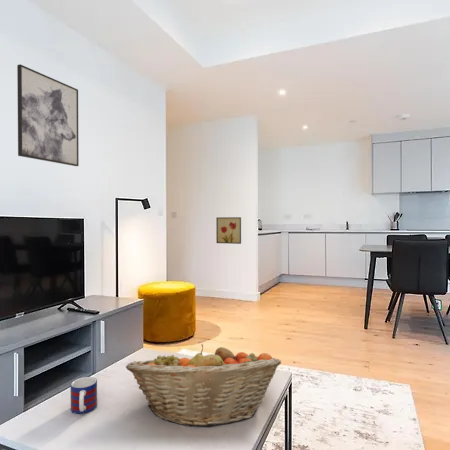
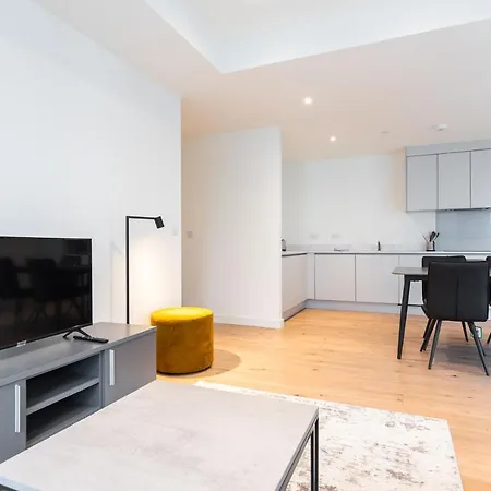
- wall art [215,216,242,245]
- mug [70,376,98,415]
- wall art [16,63,80,167]
- fruit basket [125,344,282,428]
